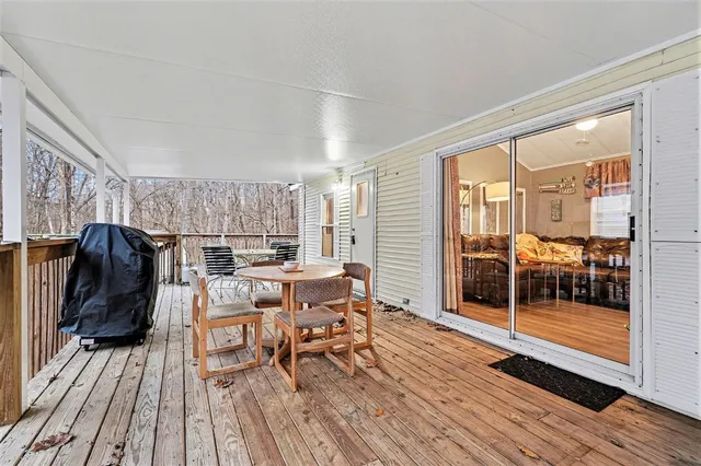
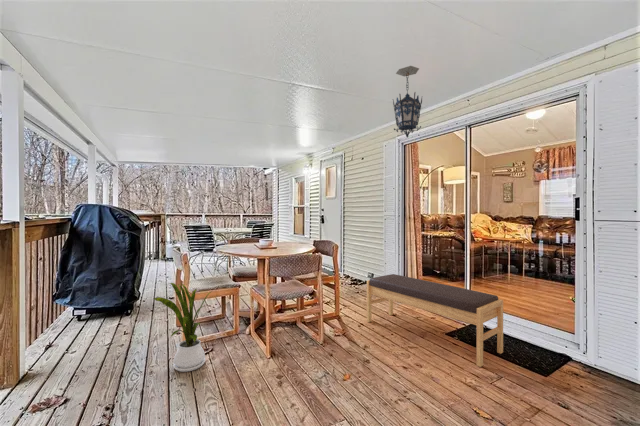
+ hanging lantern [391,65,423,139]
+ house plant [152,282,213,373]
+ bench [366,273,504,368]
